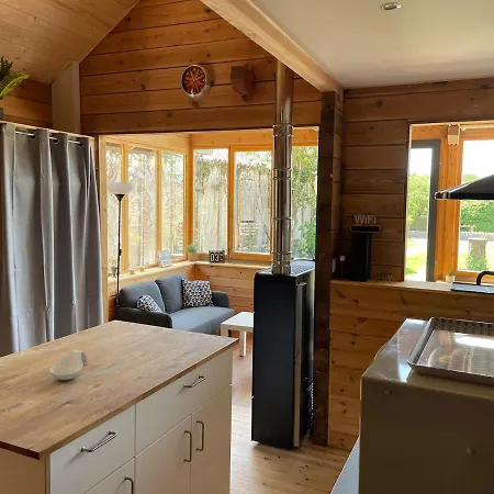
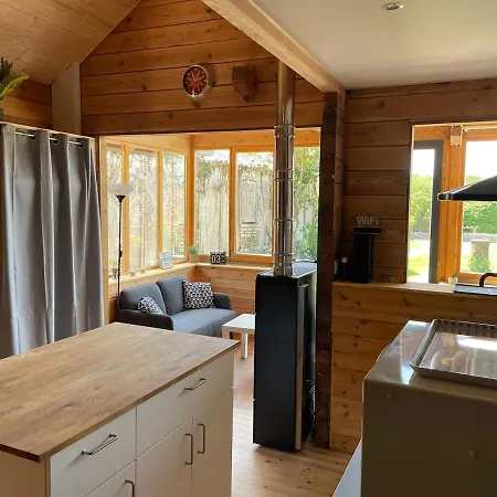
- spoon rest [48,349,89,381]
